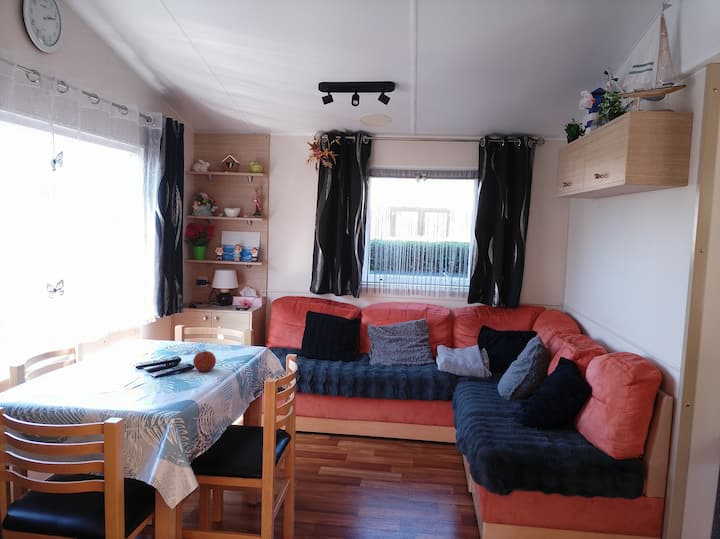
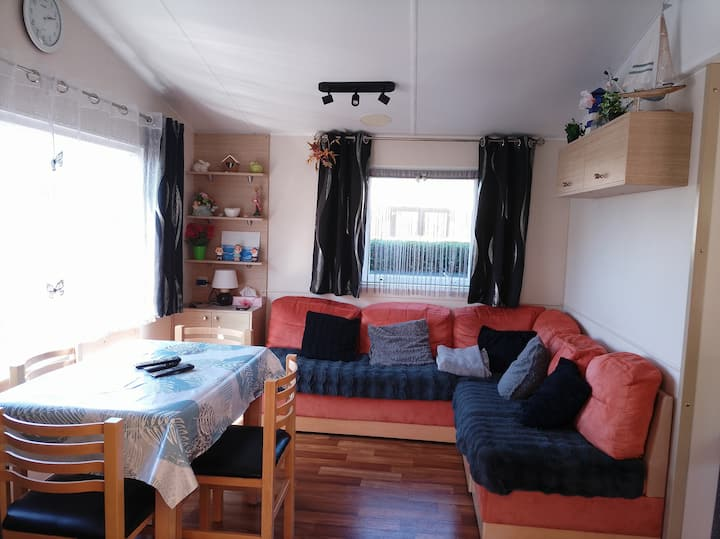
- fruit [192,349,217,372]
